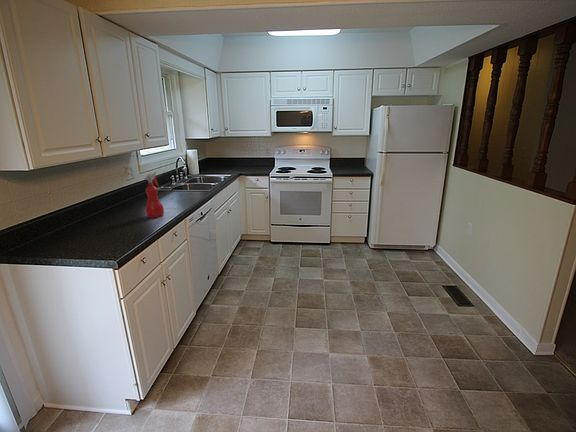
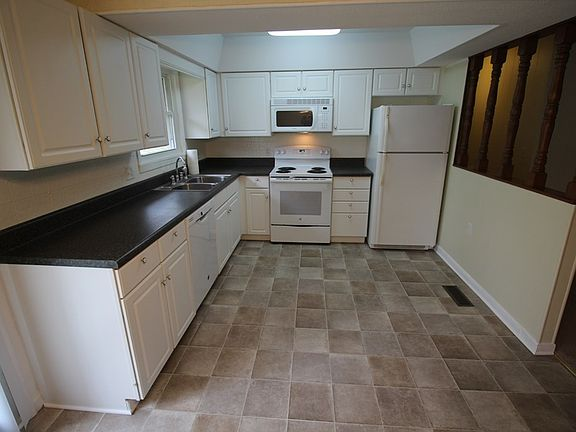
- spray bottle [143,171,165,219]
